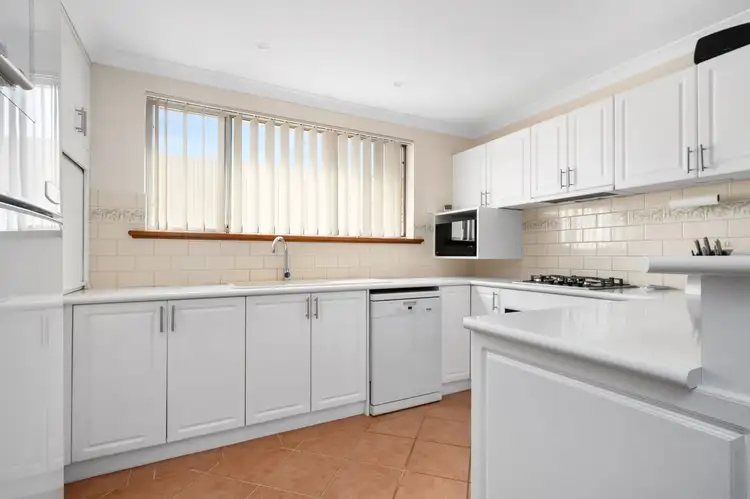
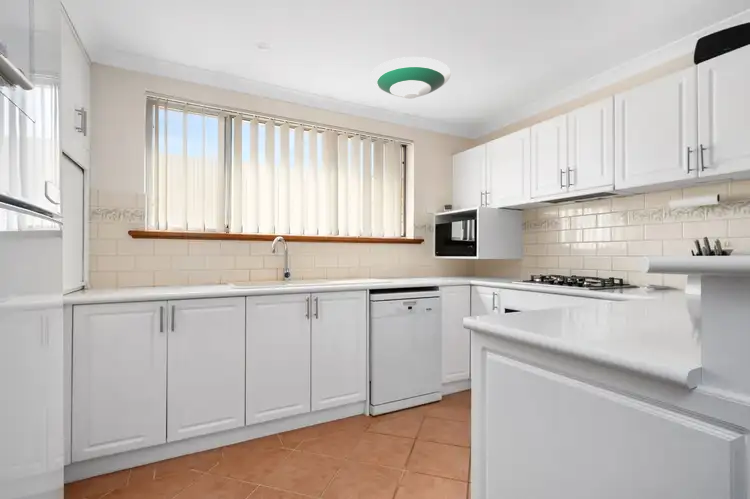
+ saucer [370,56,452,100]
